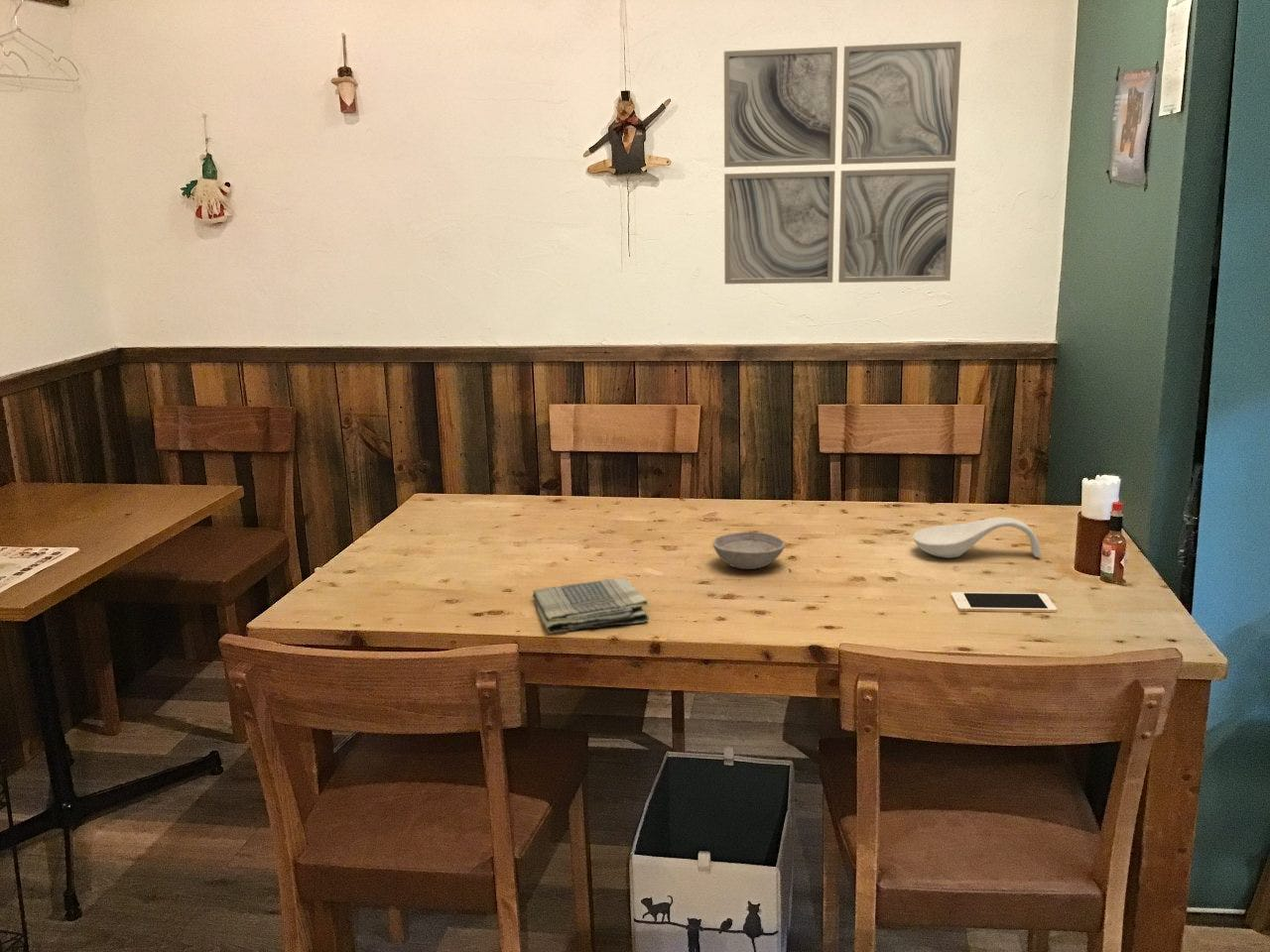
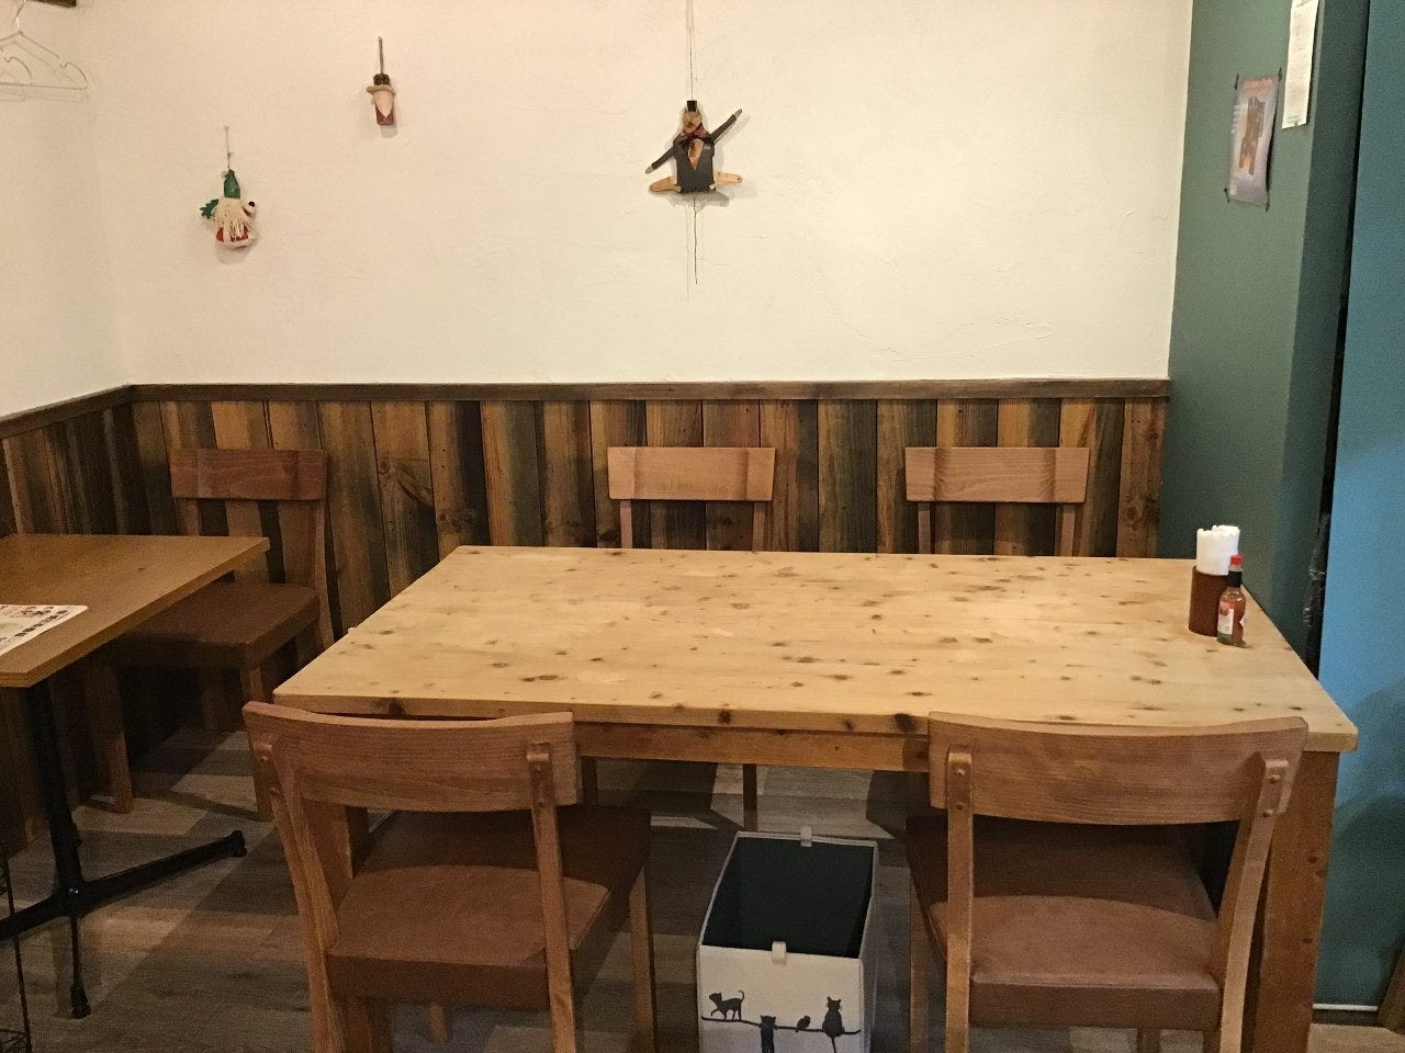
- wall art [723,41,962,285]
- bowl [712,531,786,570]
- cell phone [951,591,1058,614]
- dish towel [532,577,650,635]
- spoon rest [912,516,1042,559]
